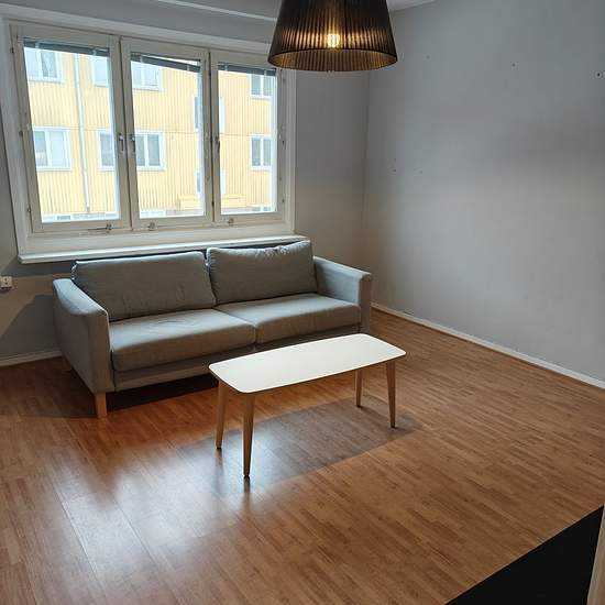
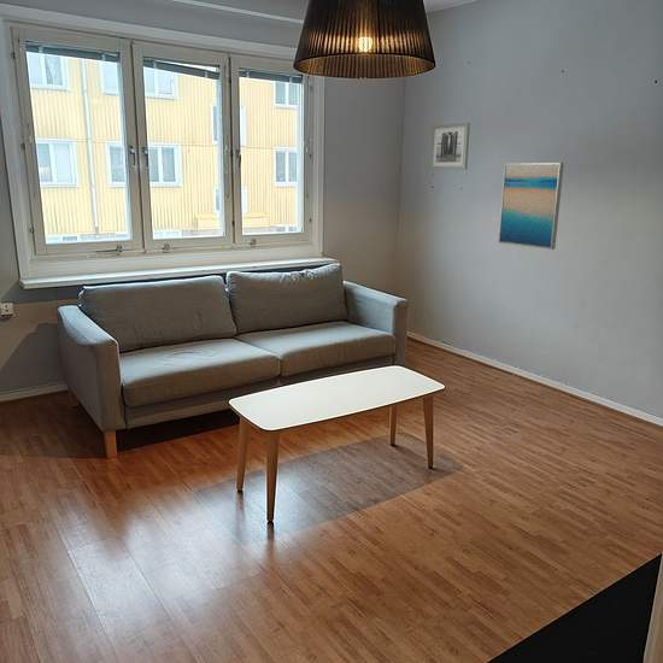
+ wall art [429,122,471,171]
+ wall art [498,162,565,251]
